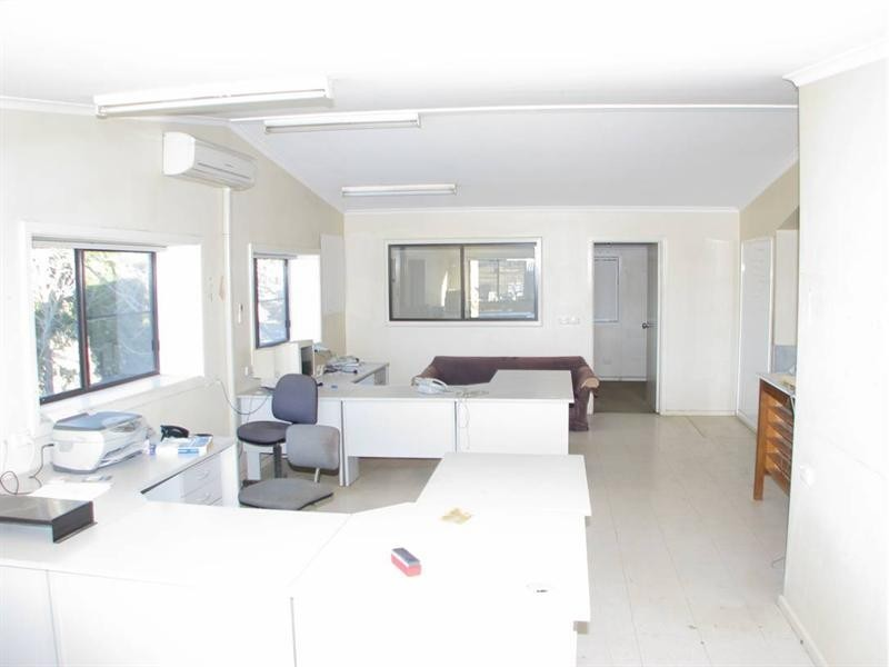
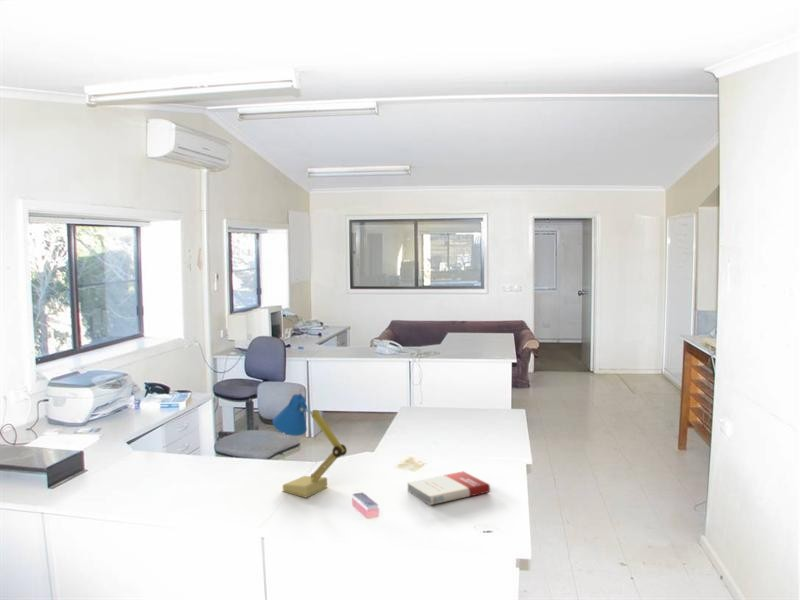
+ desk lamp [271,393,348,498]
+ book [406,470,491,506]
